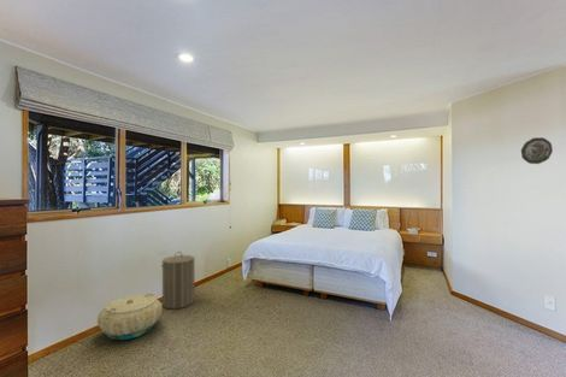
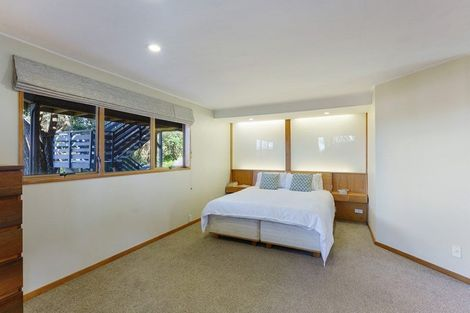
- laundry hamper [160,251,196,310]
- basket [96,293,164,341]
- decorative plate [520,136,554,165]
